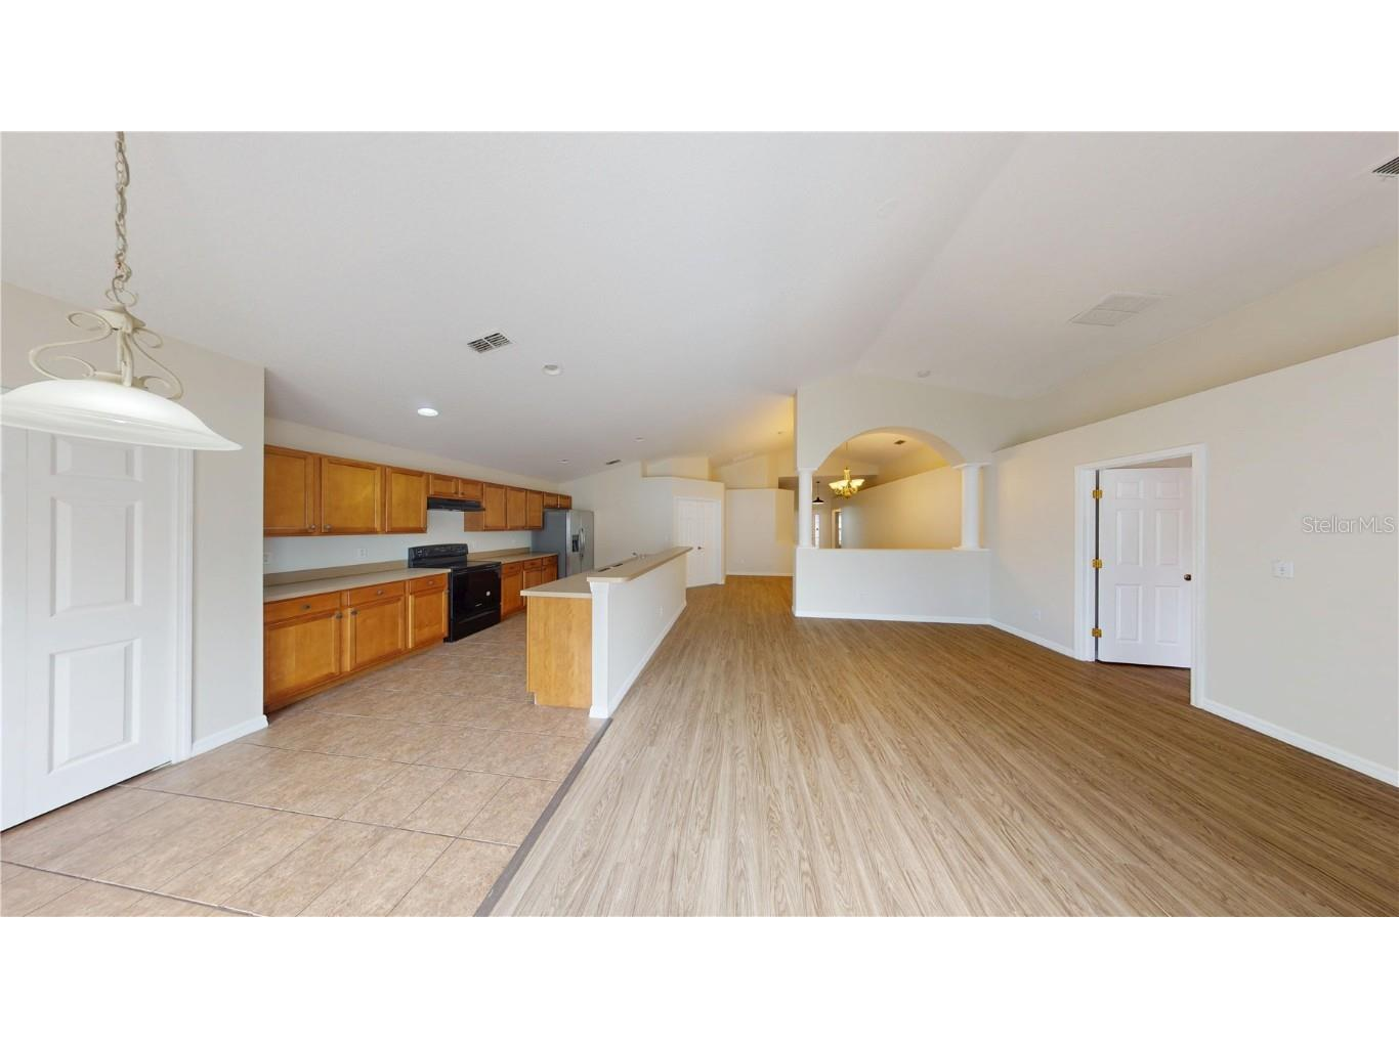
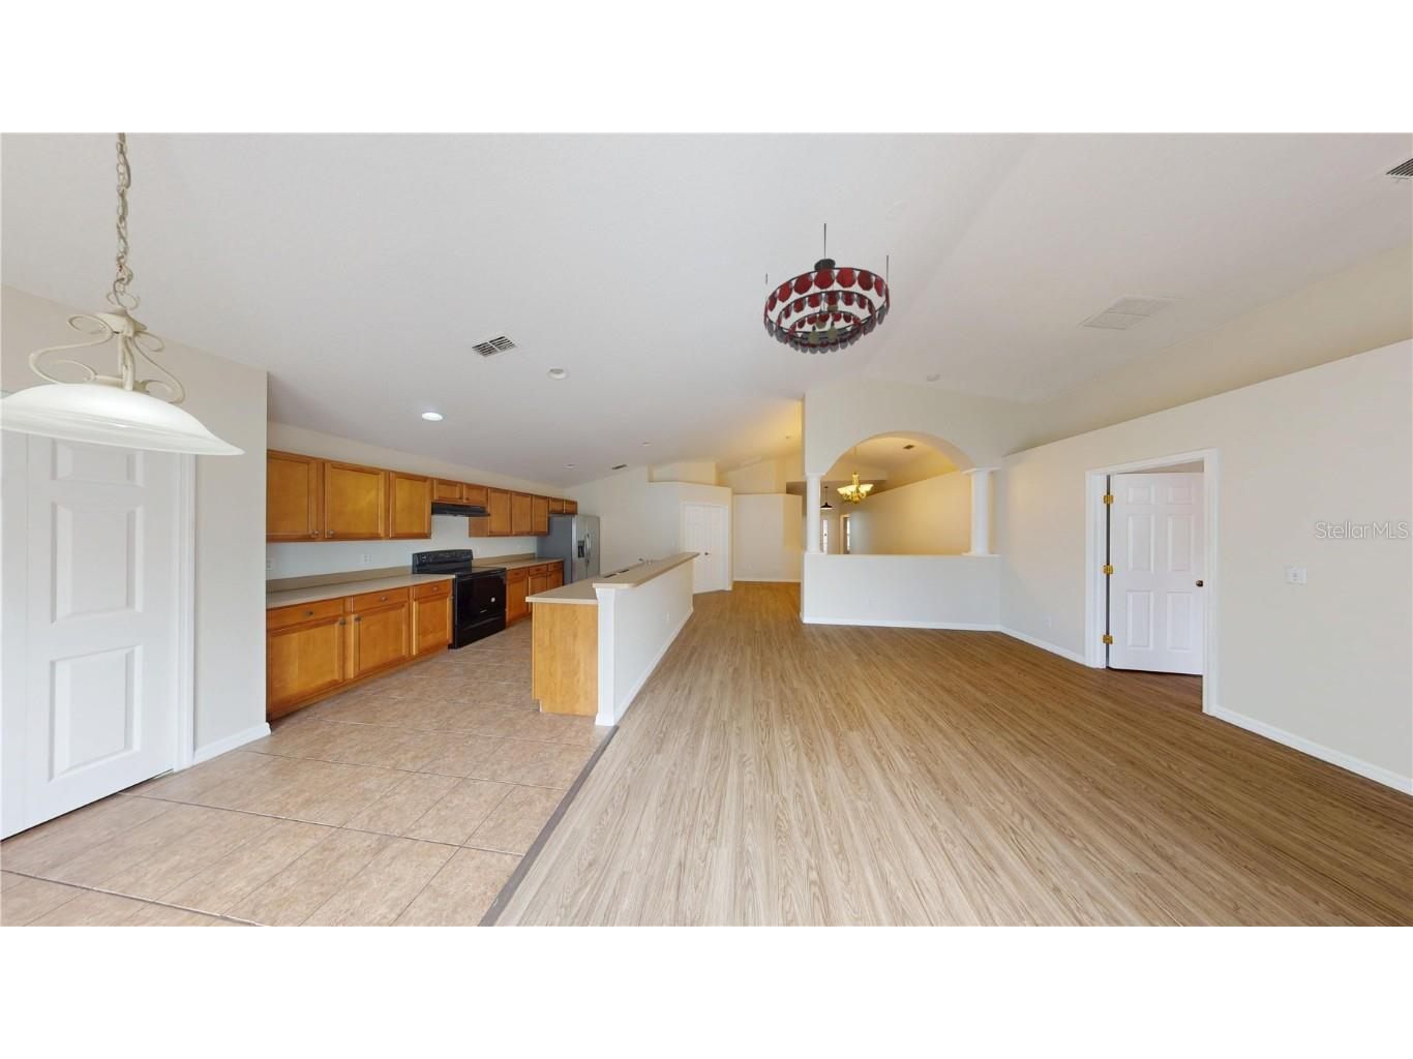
+ chandelier [762,222,890,355]
